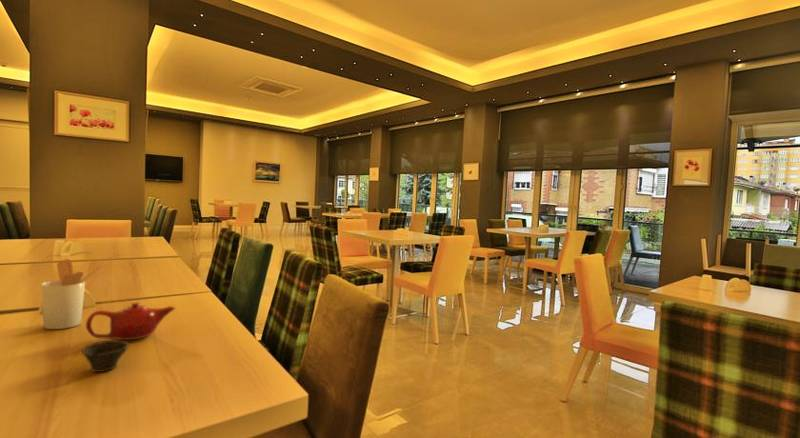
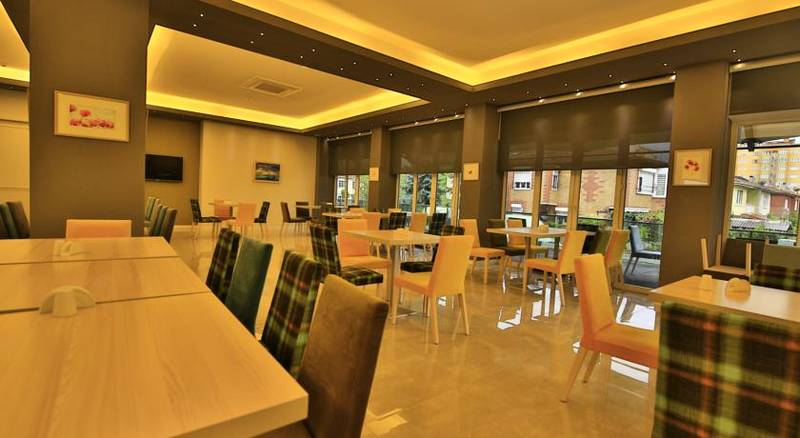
- utensil holder [40,258,106,330]
- cup [81,339,130,373]
- teapot [85,301,176,341]
